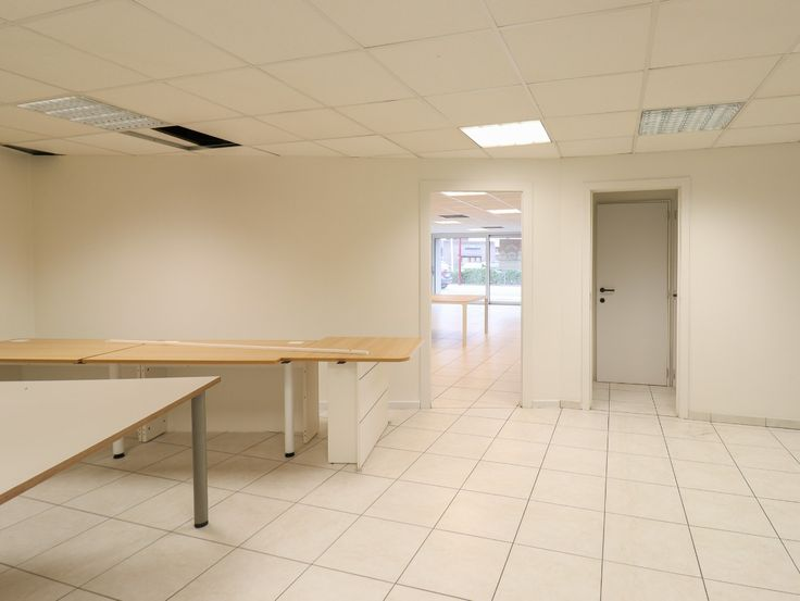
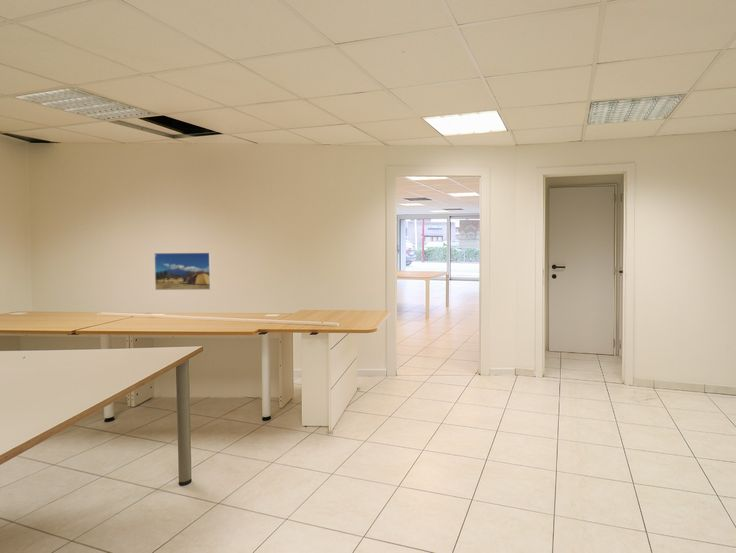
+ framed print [153,252,212,291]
